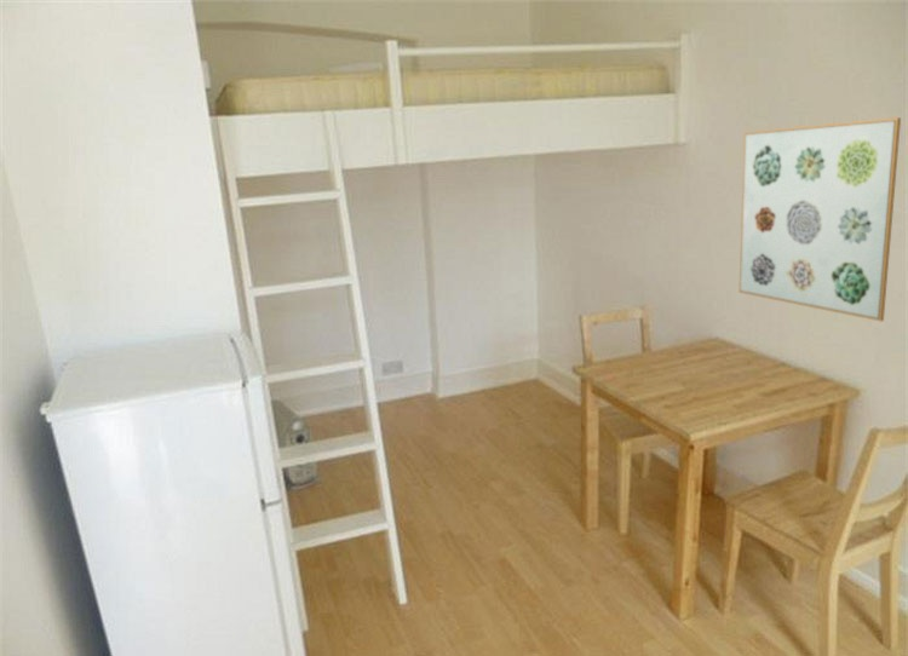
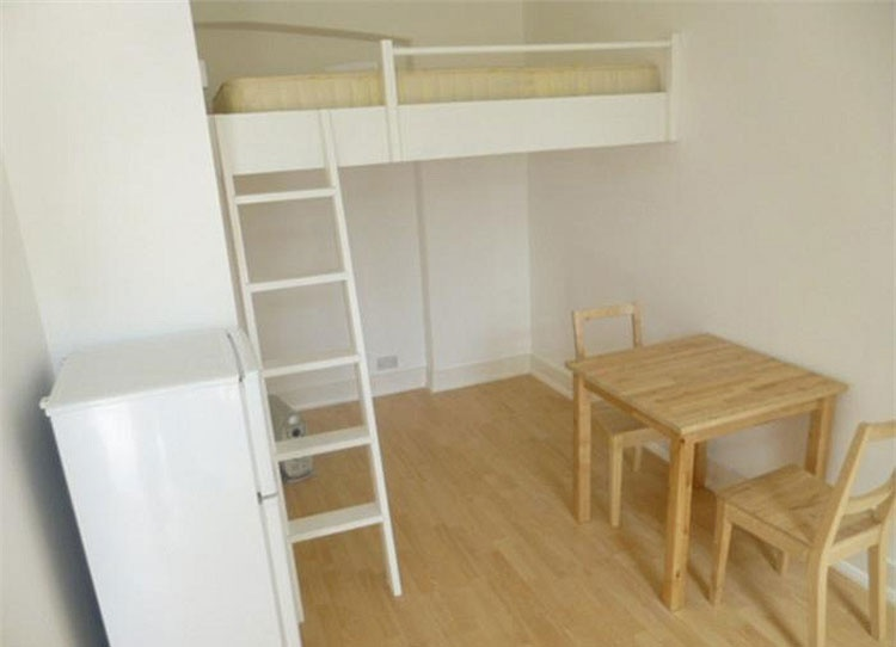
- wall art [737,116,902,323]
